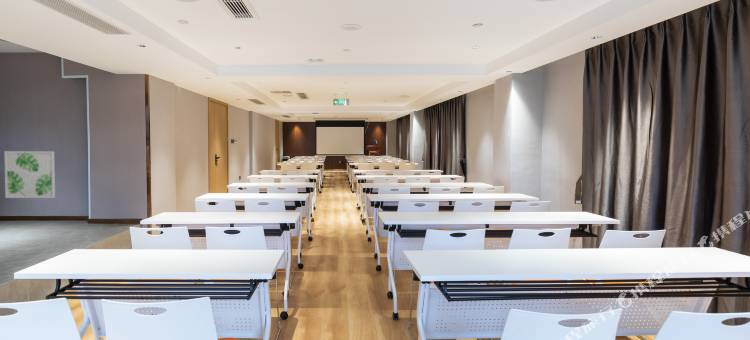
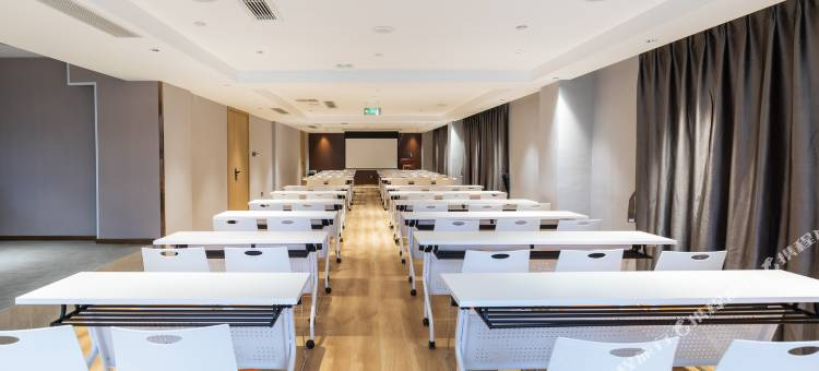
- wall art [4,150,56,199]
